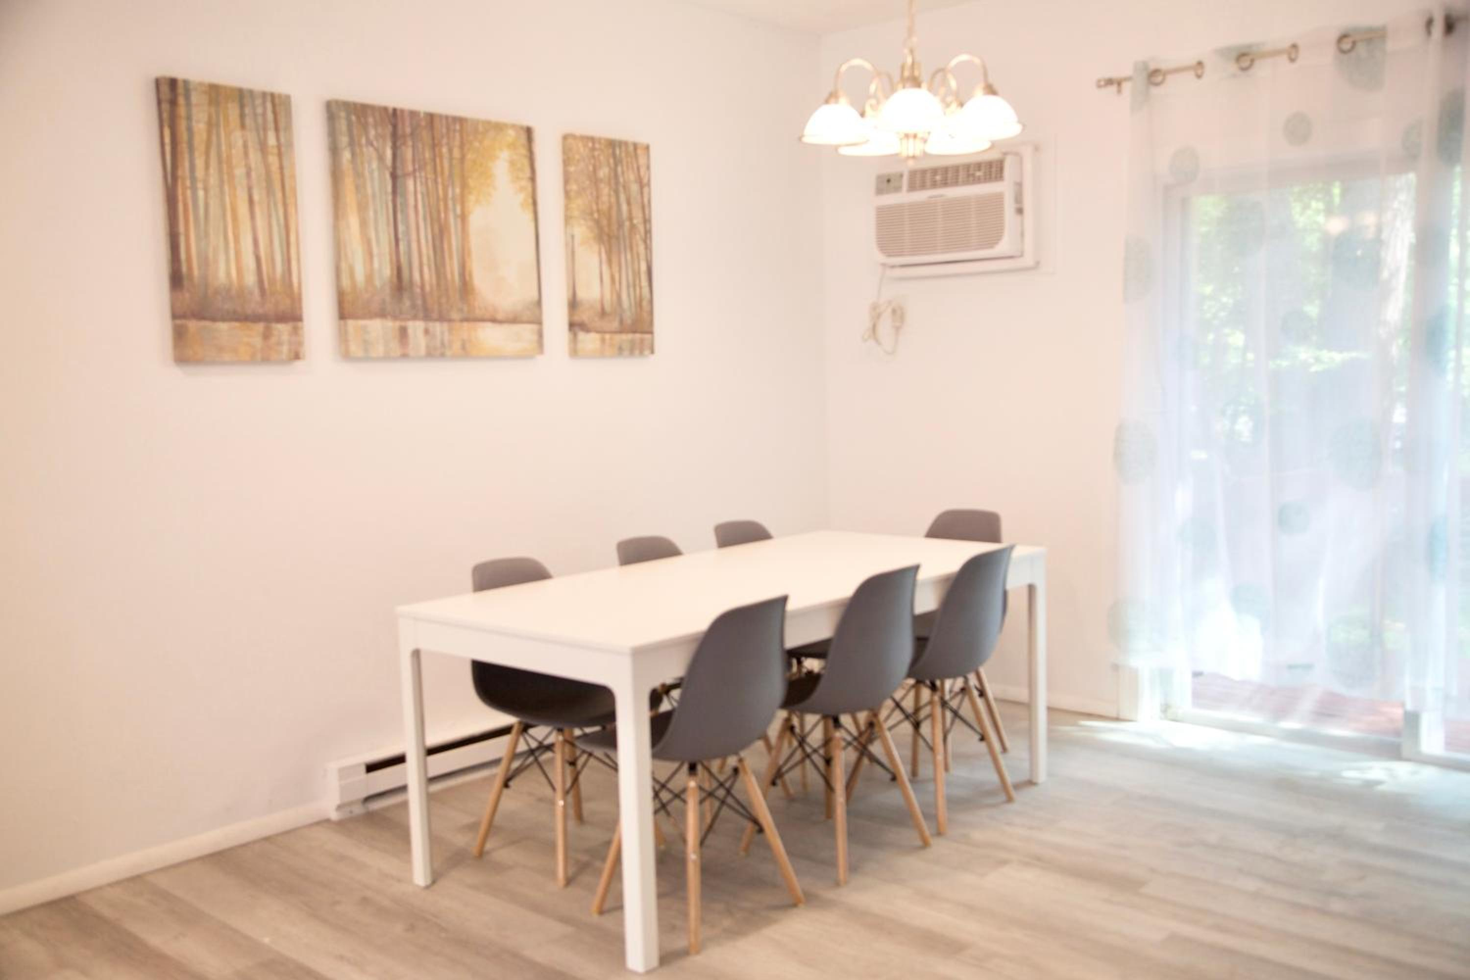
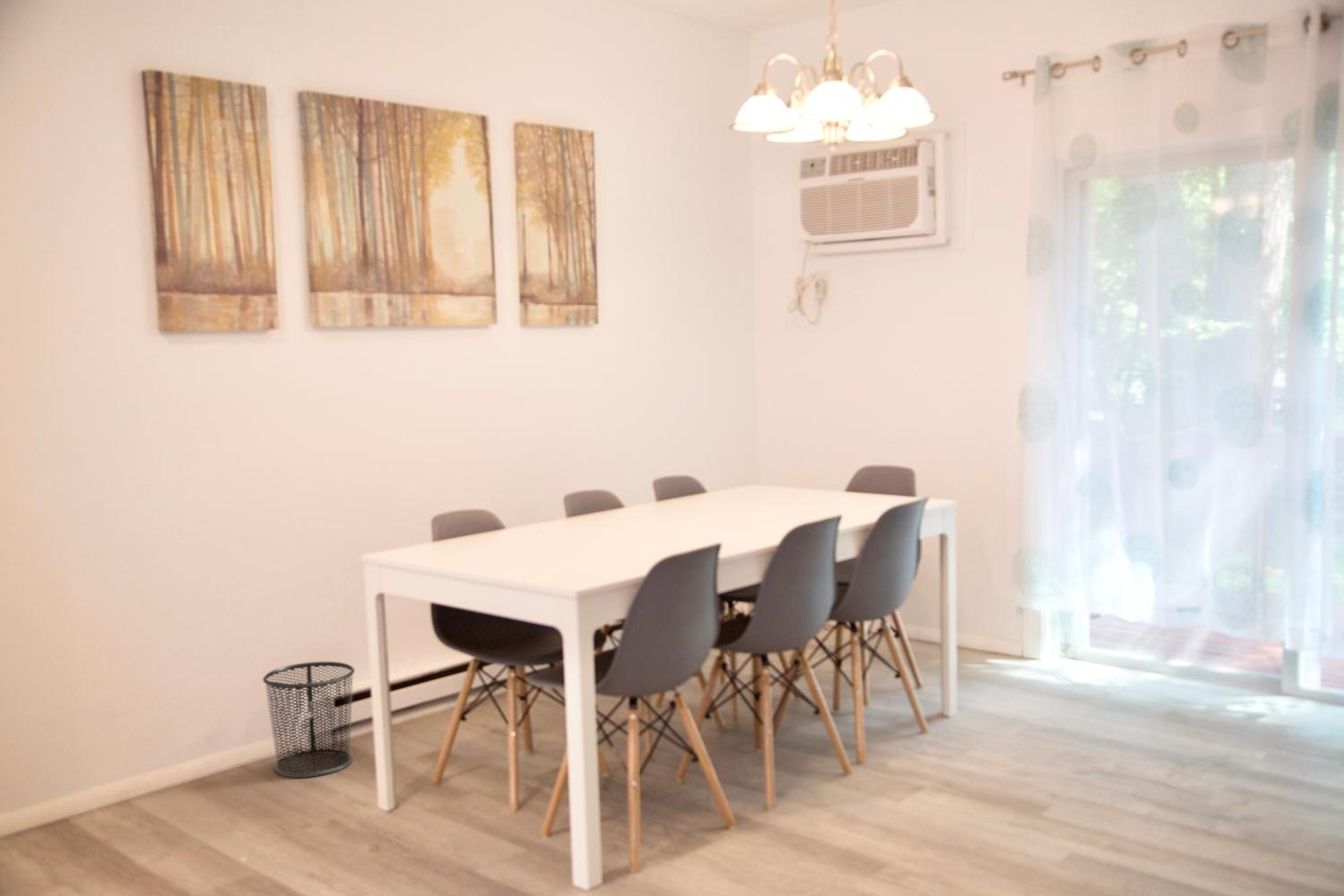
+ waste bin [263,661,355,777]
